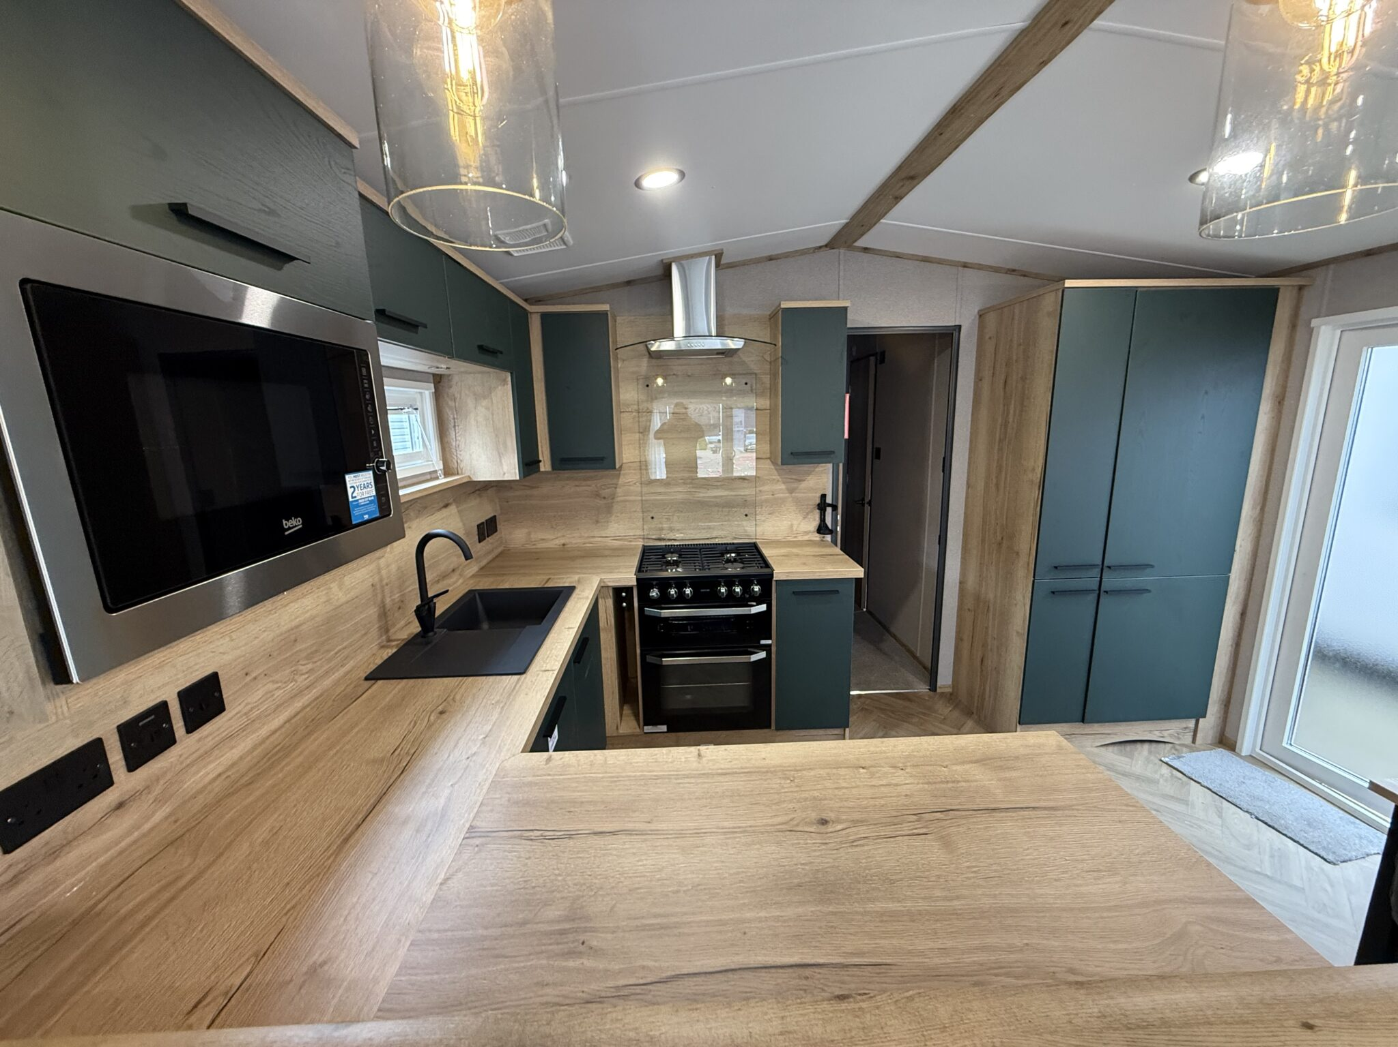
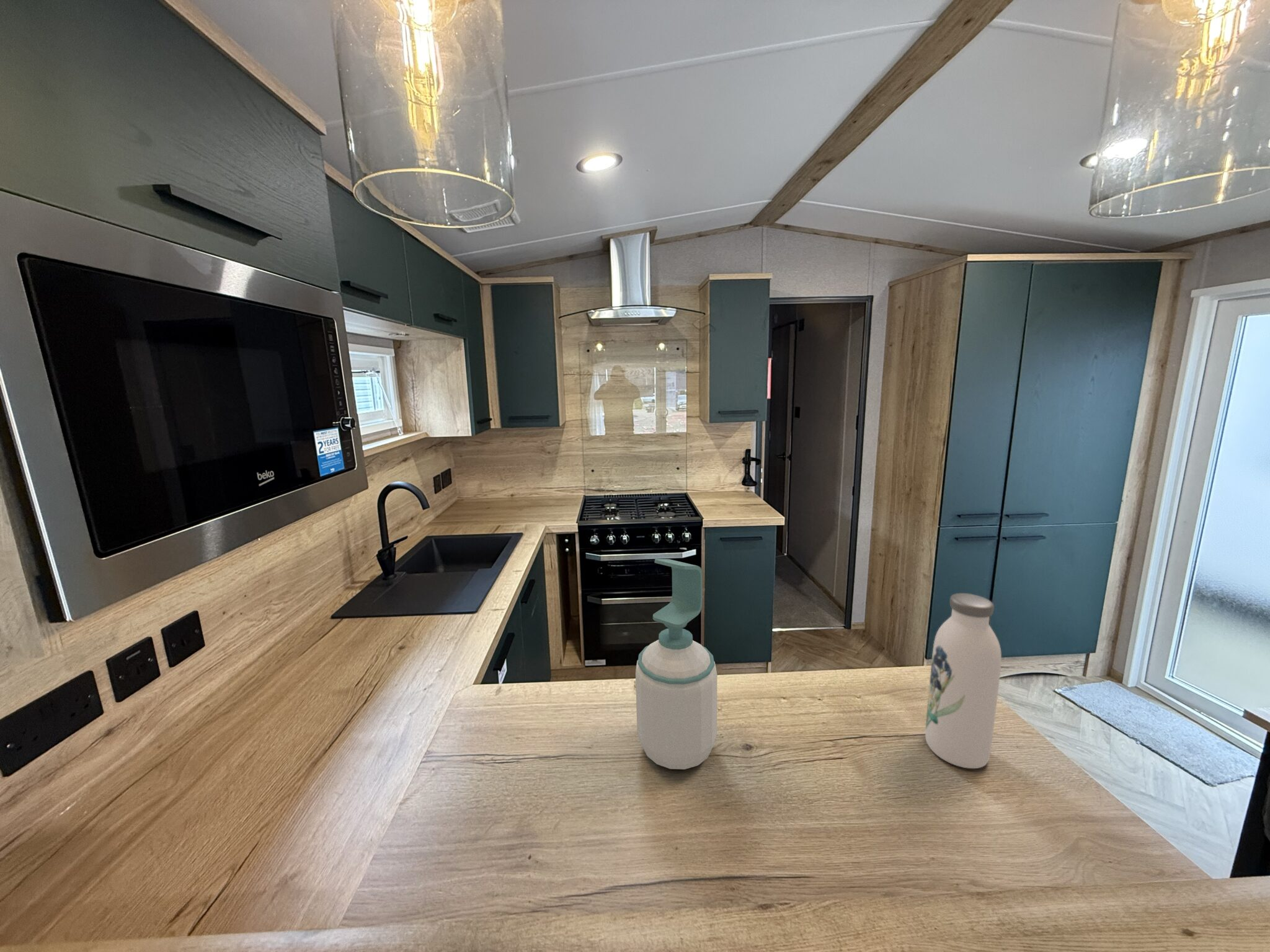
+ soap bottle [635,558,718,770]
+ water bottle [925,593,1002,769]
